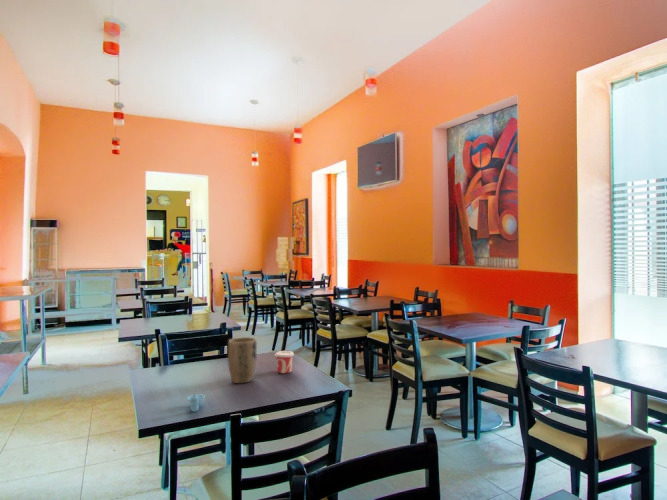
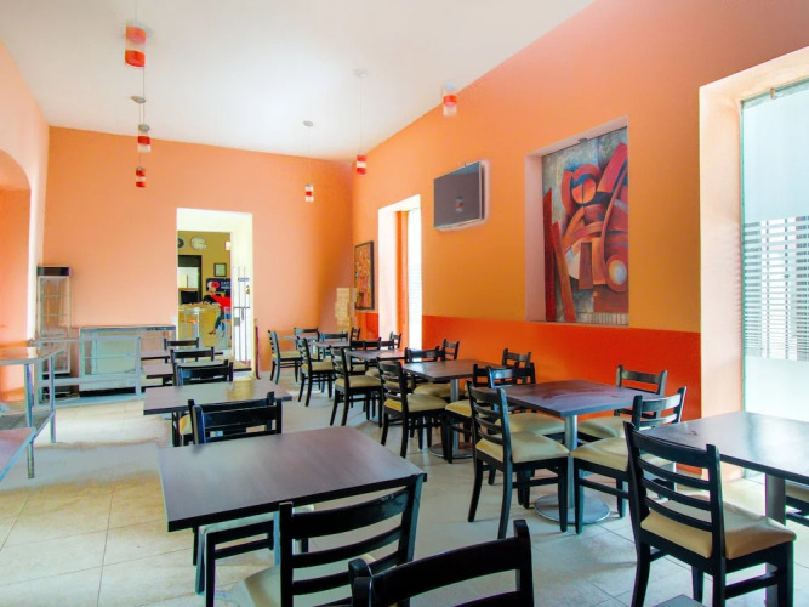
- cup [274,350,295,374]
- plant pot [227,336,258,384]
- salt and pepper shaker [186,393,206,413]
